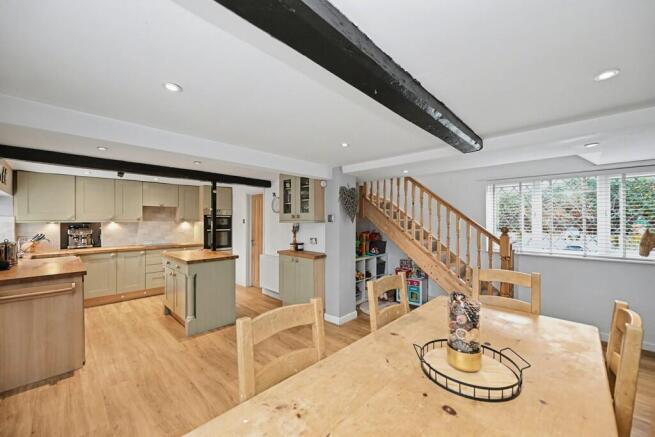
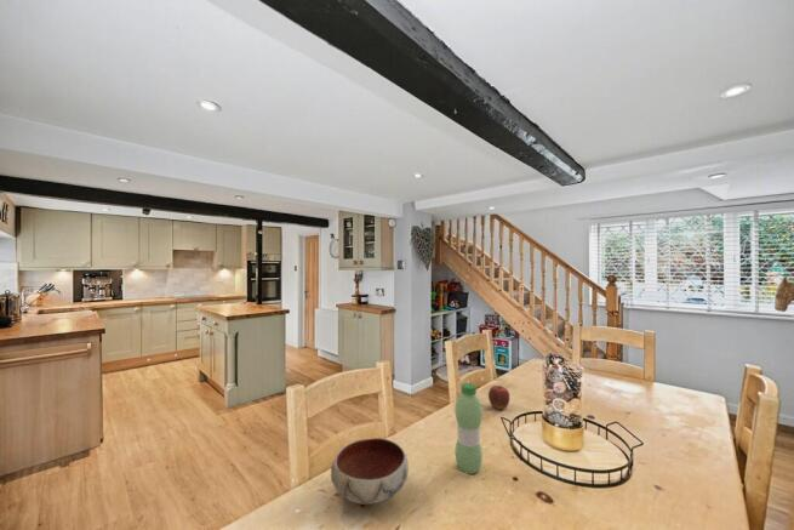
+ apple [487,384,510,410]
+ water bottle [455,382,484,475]
+ bowl [330,437,410,506]
